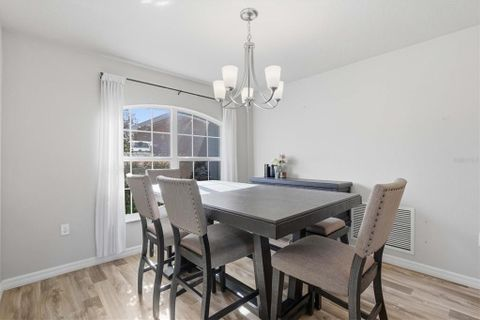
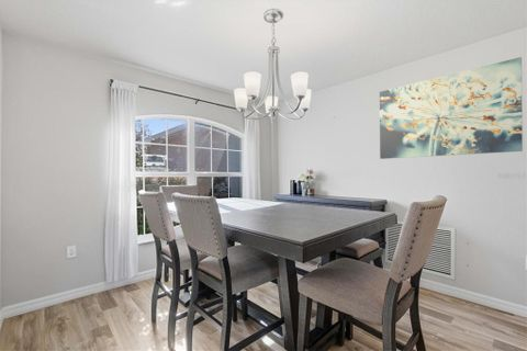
+ wall art [379,56,524,160]
